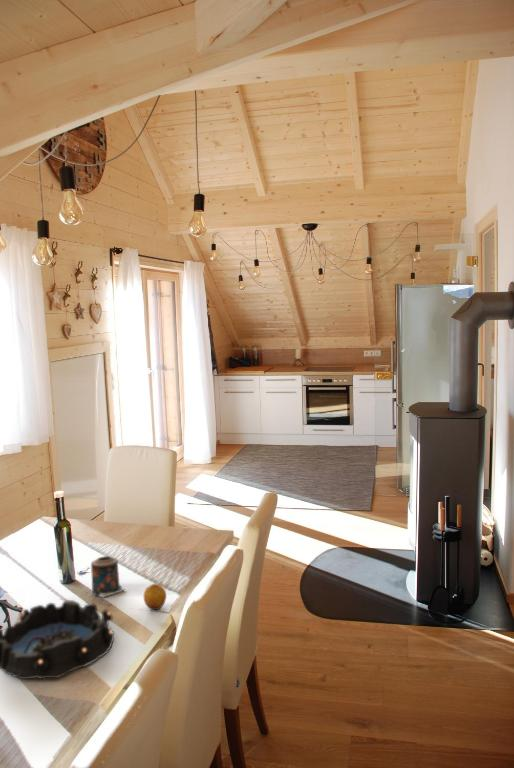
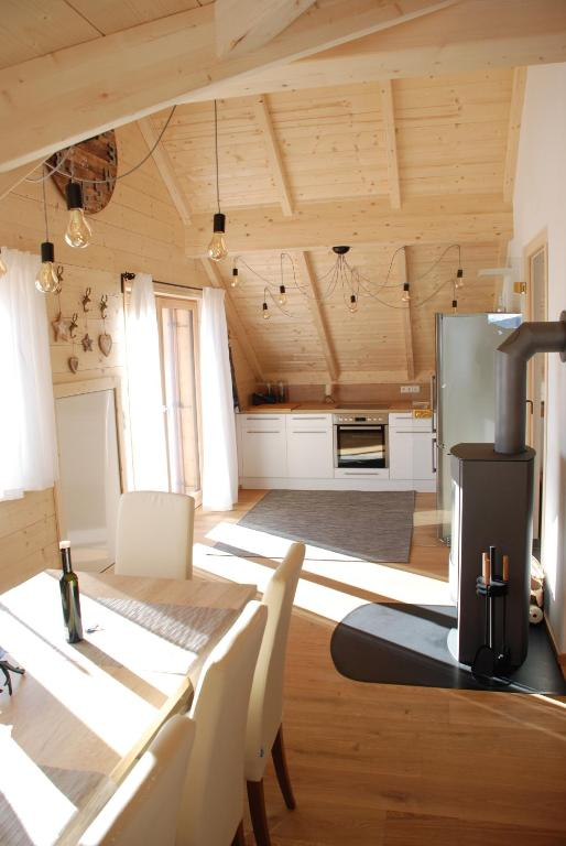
- candle [90,555,126,598]
- decorative bowl [0,599,115,680]
- fruit [143,583,167,611]
